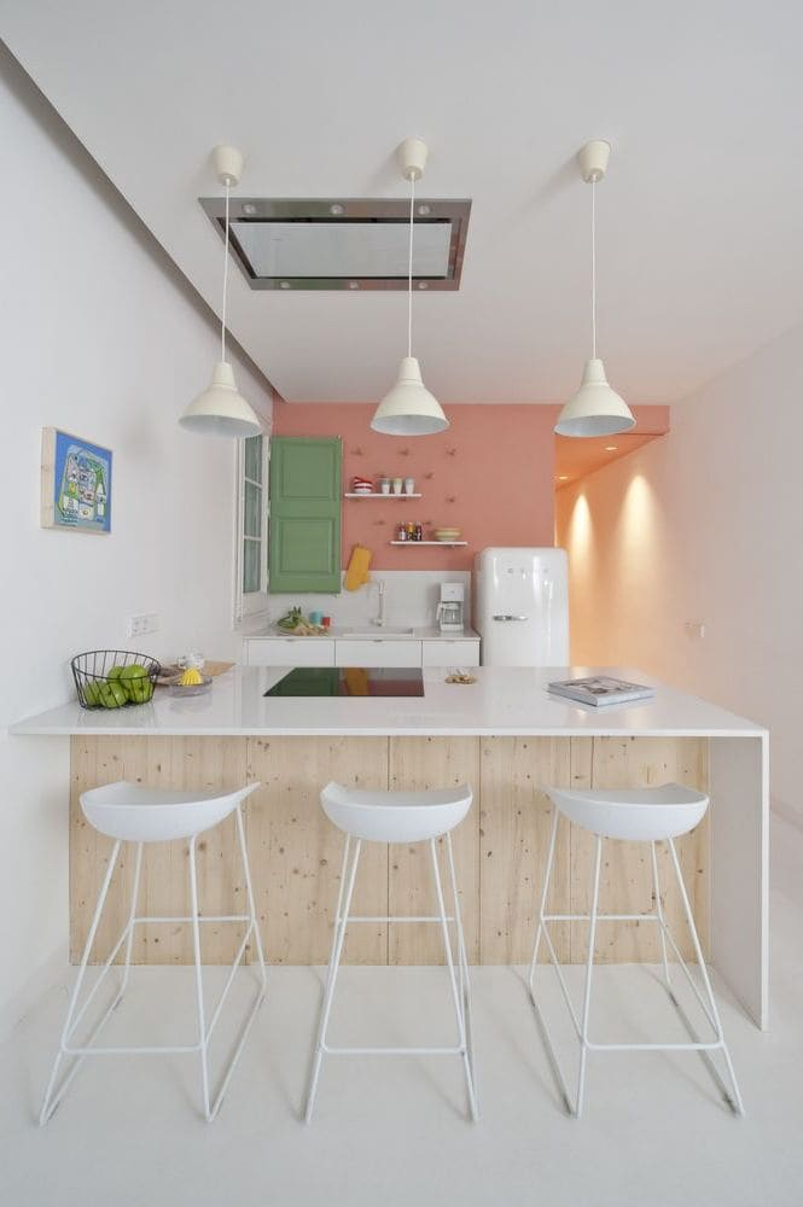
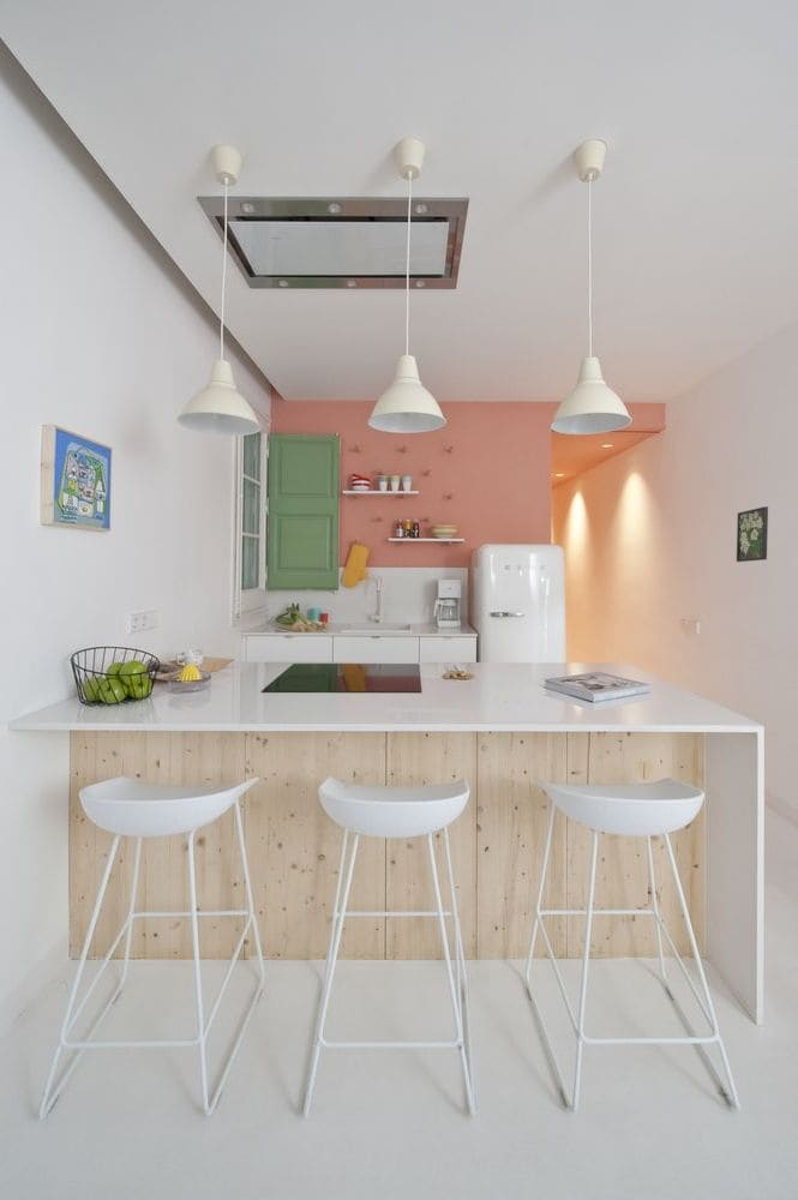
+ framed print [736,505,769,563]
